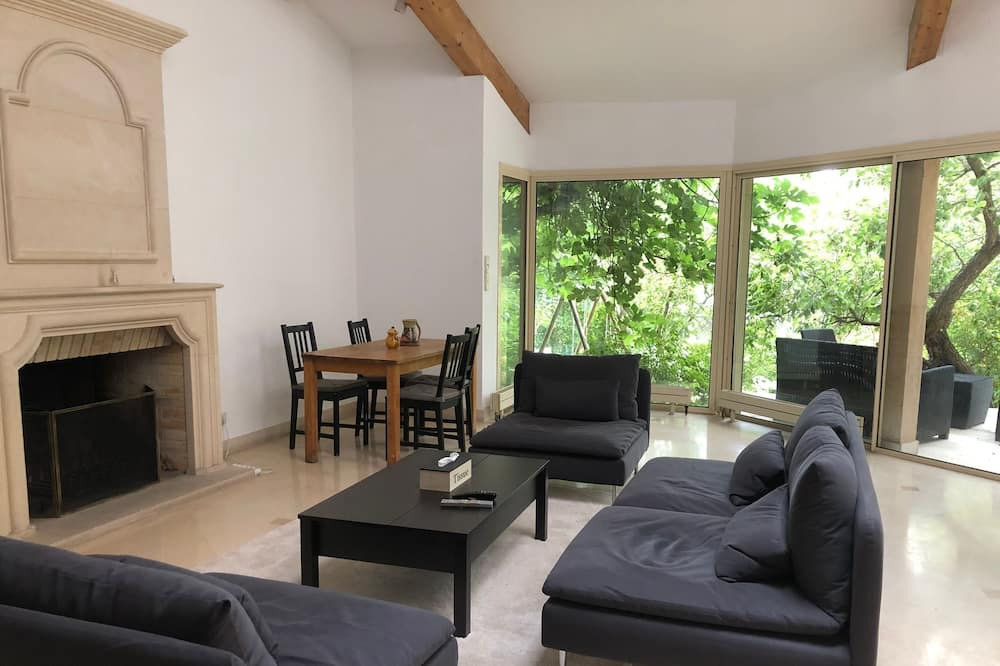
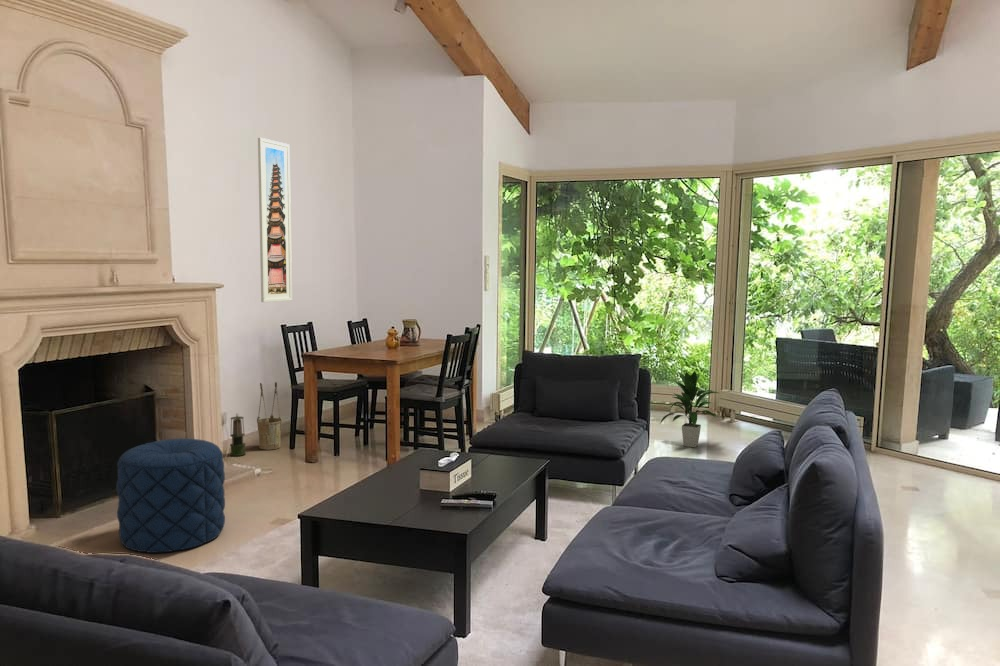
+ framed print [257,137,293,303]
+ bucket [256,381,283,451]
+ pouf [115,437,226,554]
+ indoor plant [659,370,719,448]
+ lantern [229,413,247,457]
